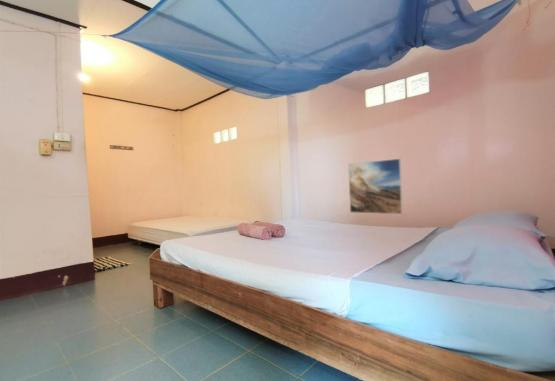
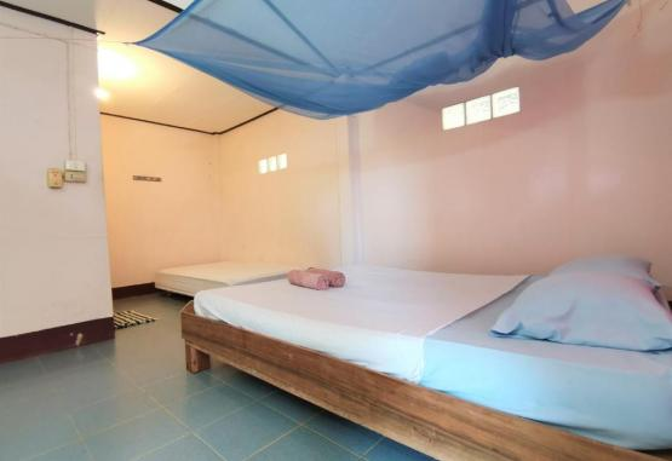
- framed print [347,158,404,215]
